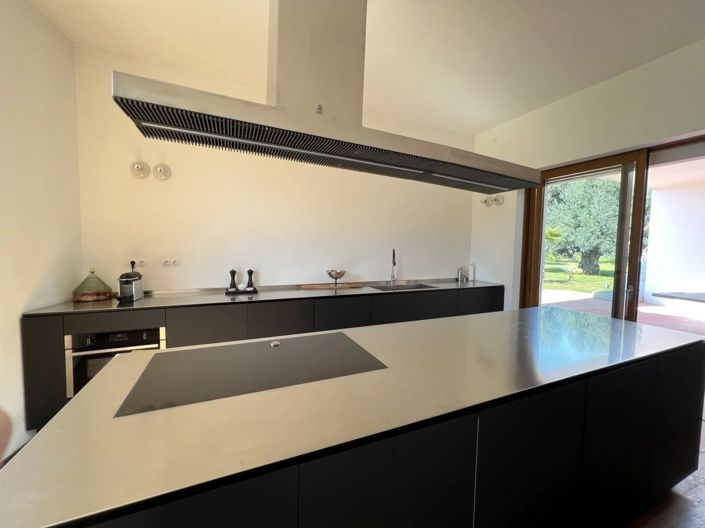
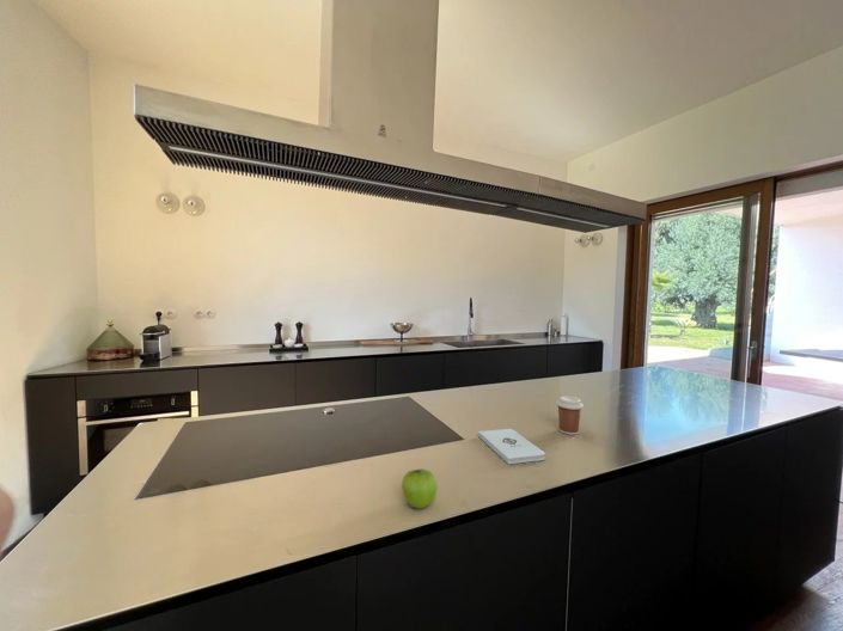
+ notepad [477,428,546,465]
+ fruit [401,468,438,510]
+ coffee cup [555,396,585,436]
